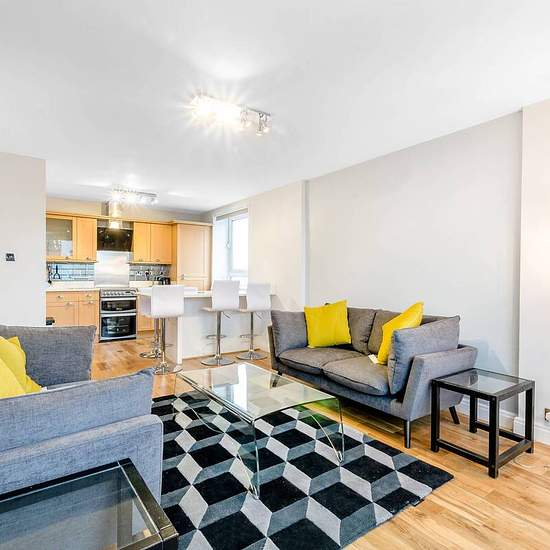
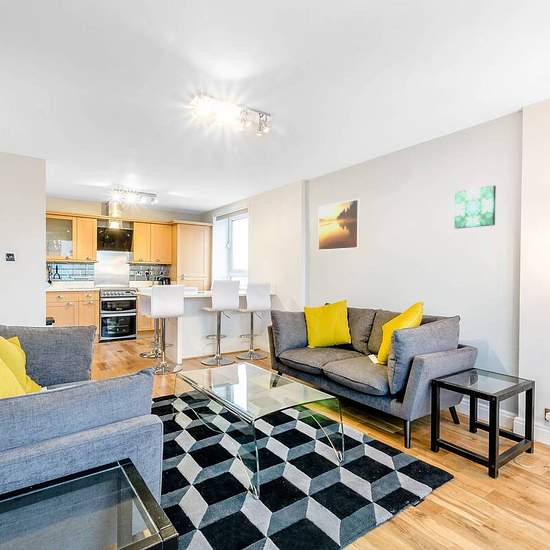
+ wall art [454,185,497,230]
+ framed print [317,197,361,252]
